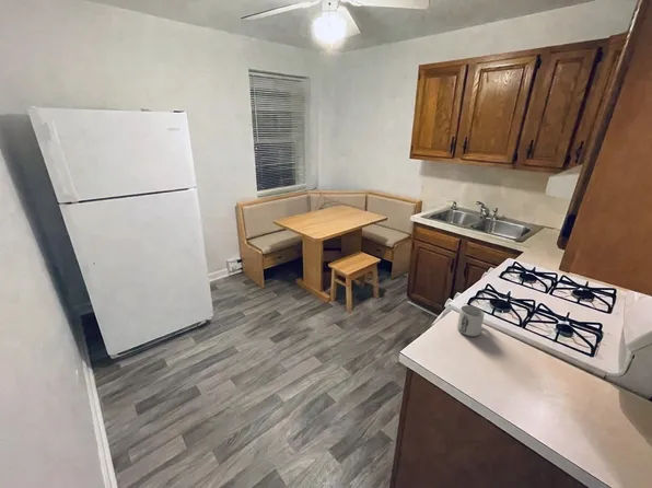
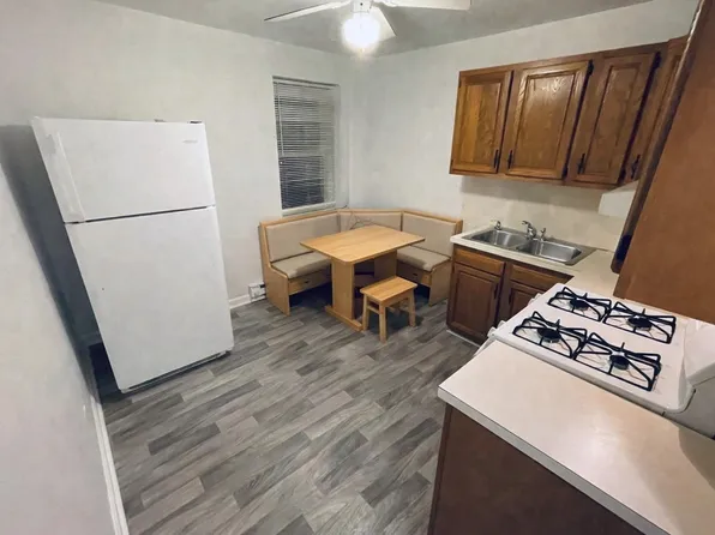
- mug [456,304,486,337]
